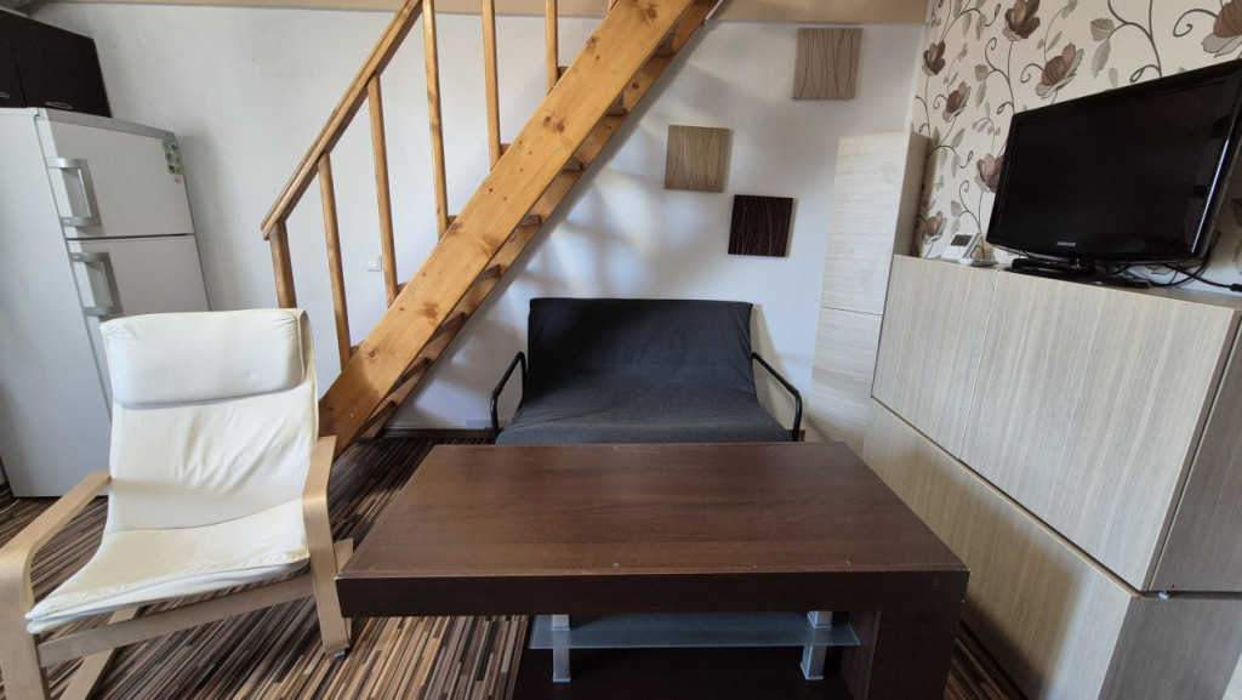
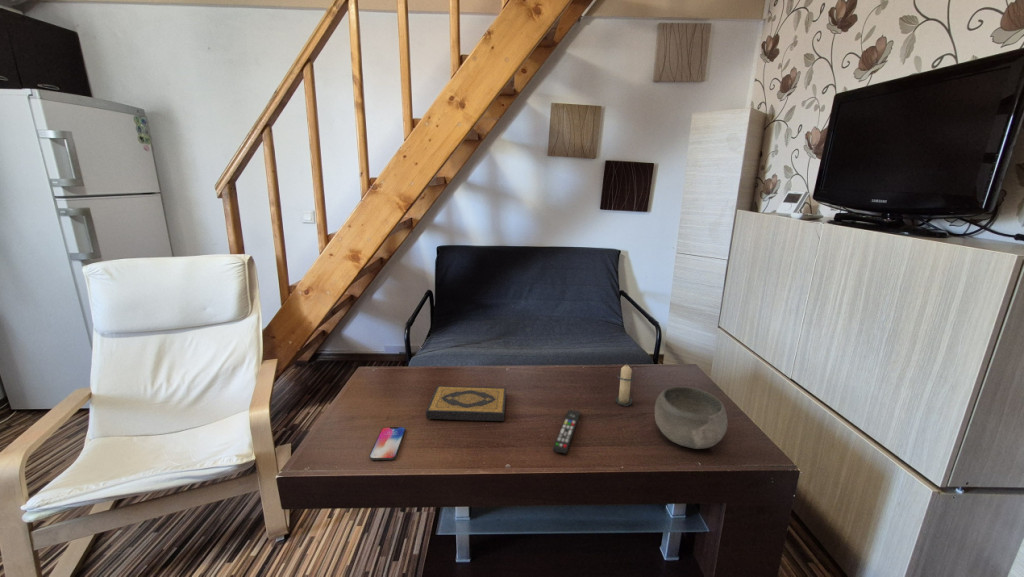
+ remote control [552,409,581,455]
+ candle [615,364,636,407]
+ bowl [654,385,728,450]
+ hardback book [425,385,507,422]
+ smartphone [368,426,406,461]
